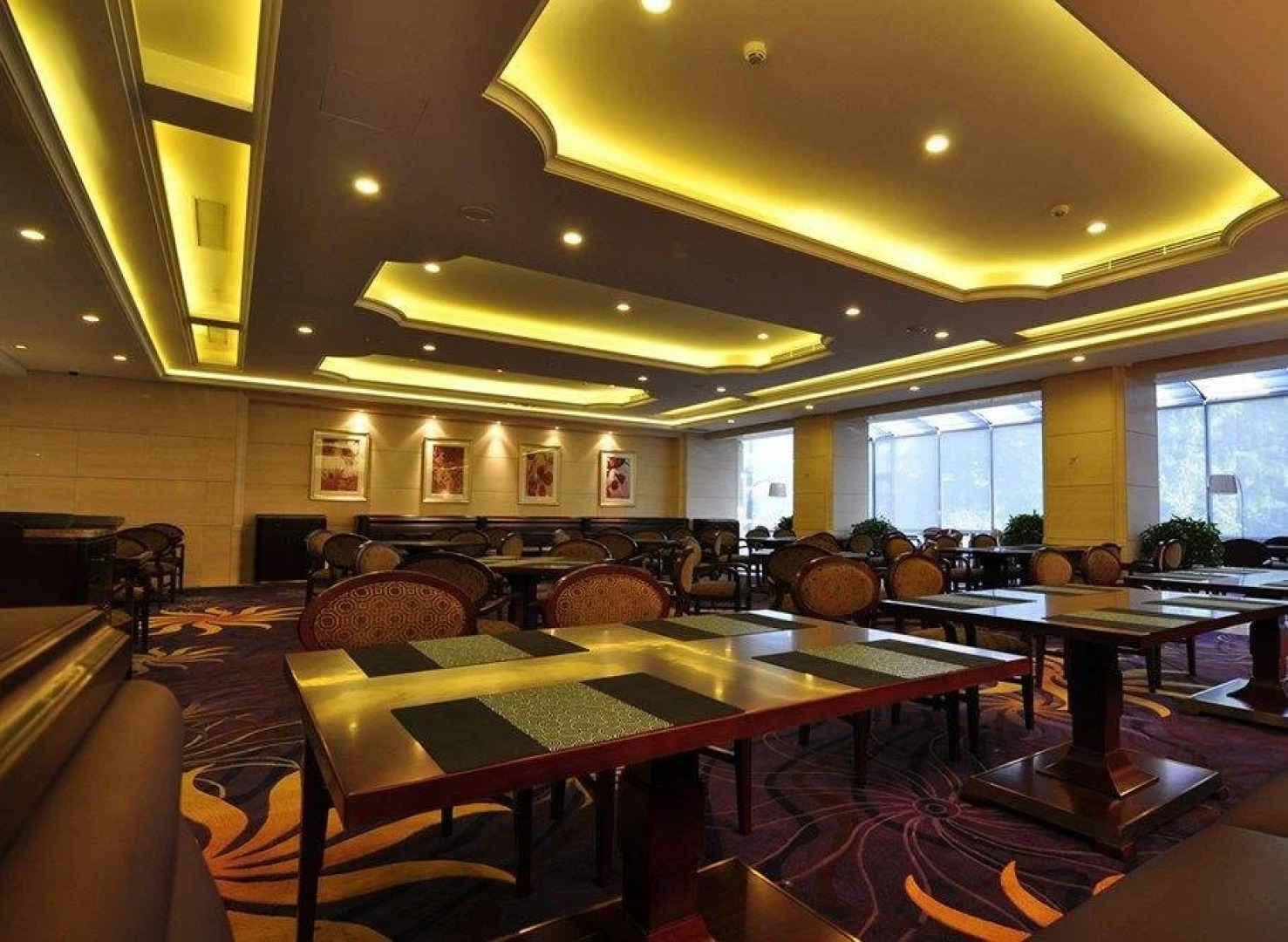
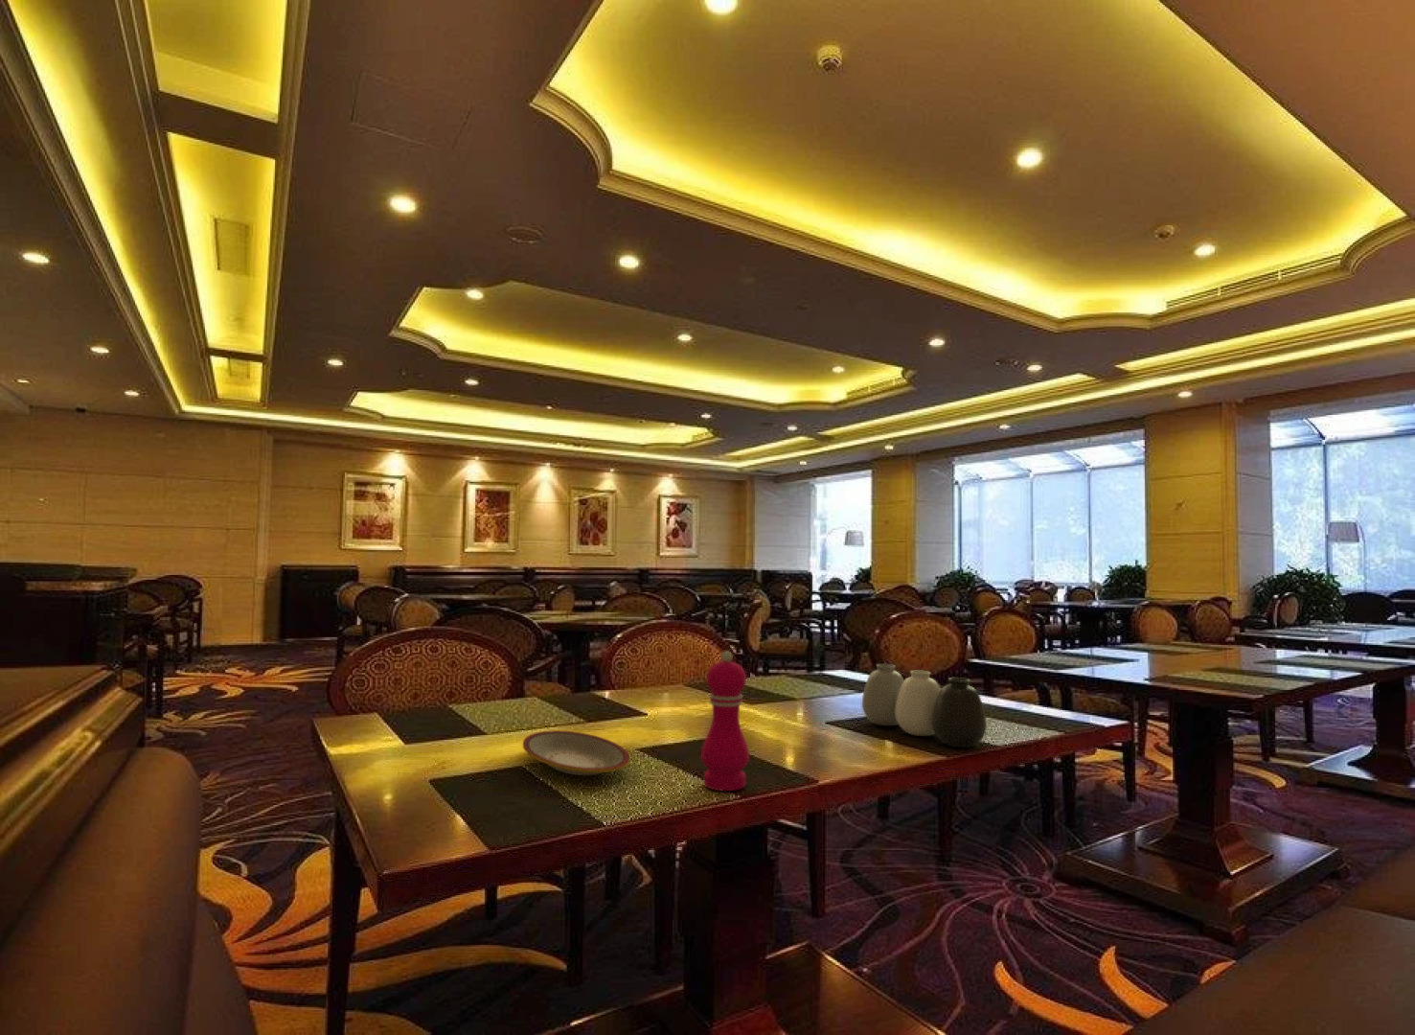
+ vase [861,664,988,748]
+ pepper mill [700,649,750,791]
+ plate [522,730,632,777]
